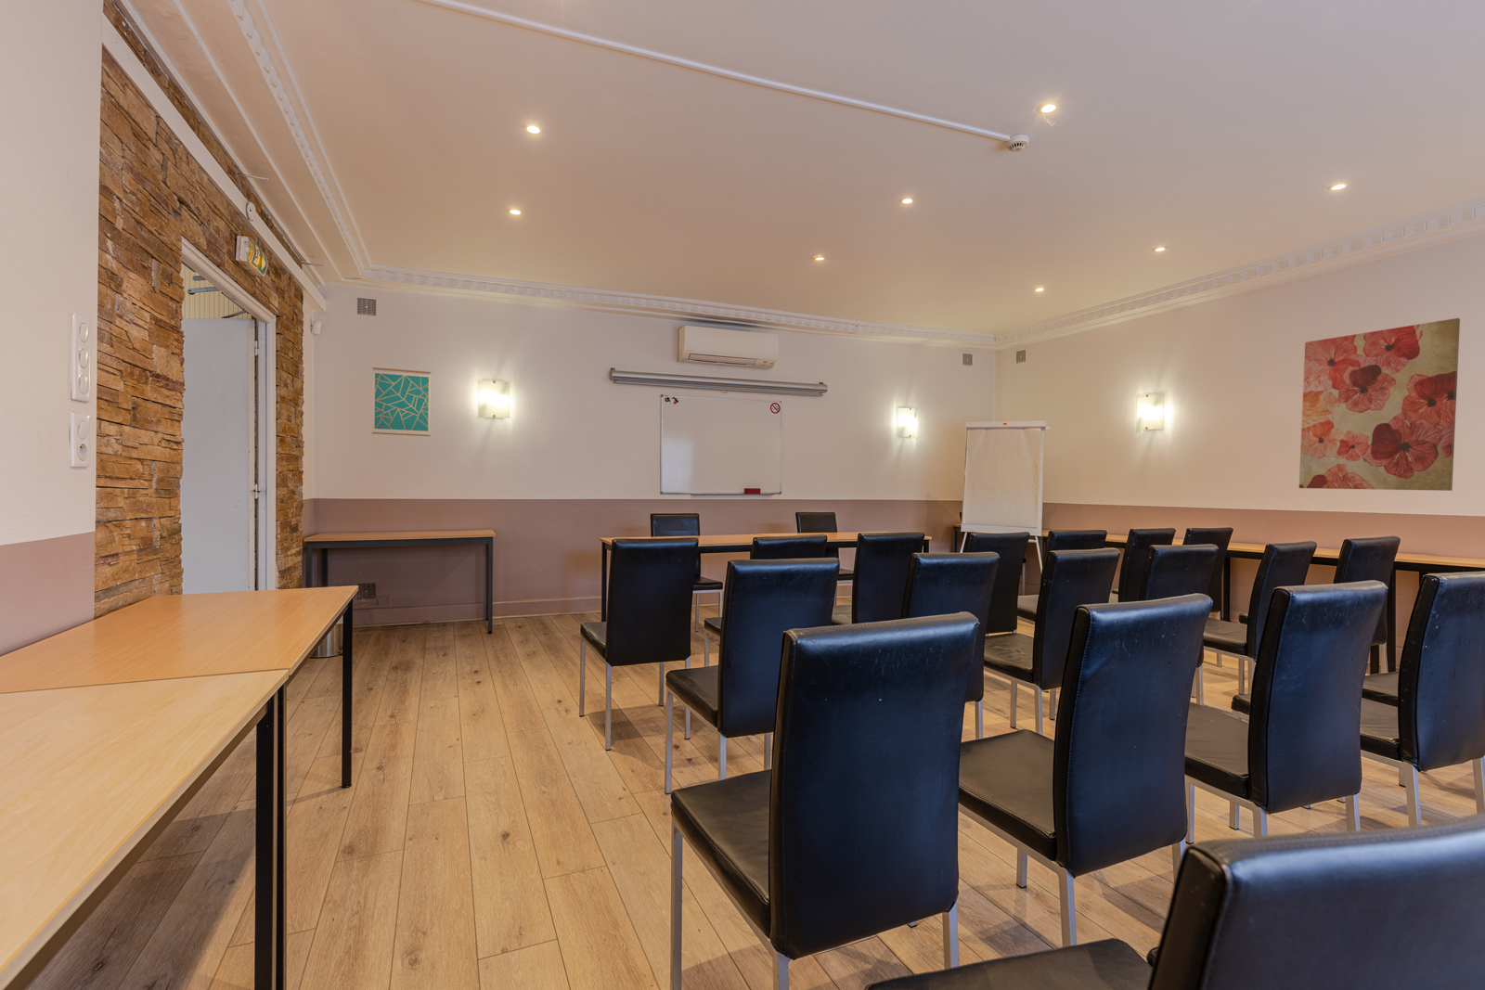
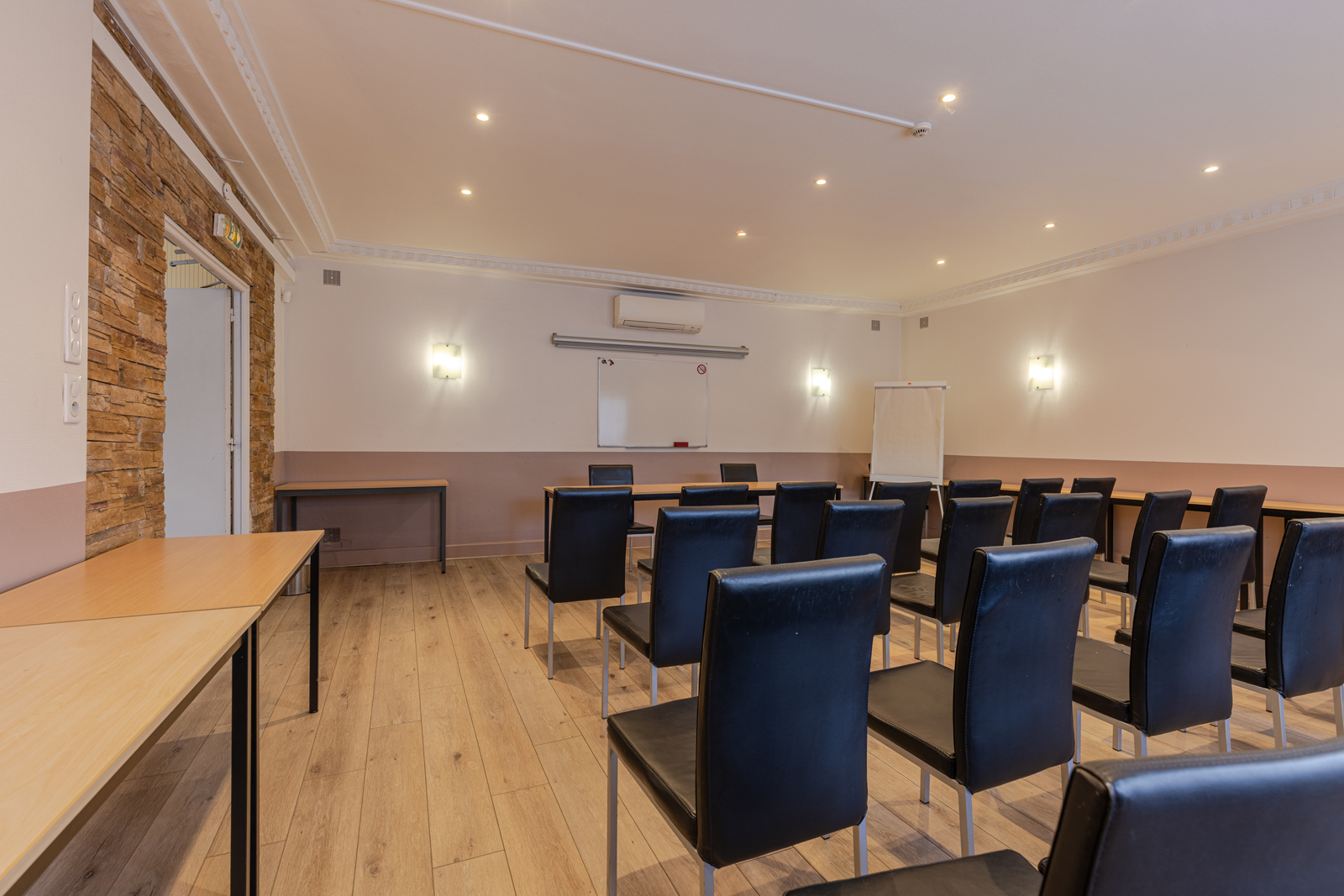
- wall art [1298,317,1461,492]
- wall art [371,367,432,438]
